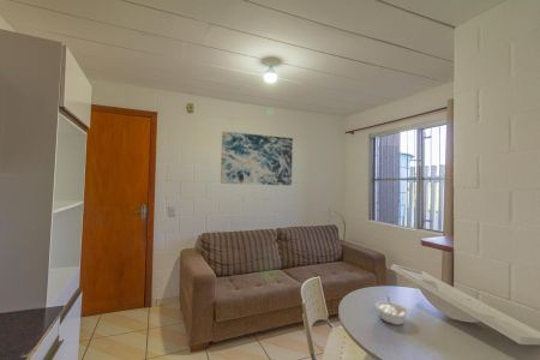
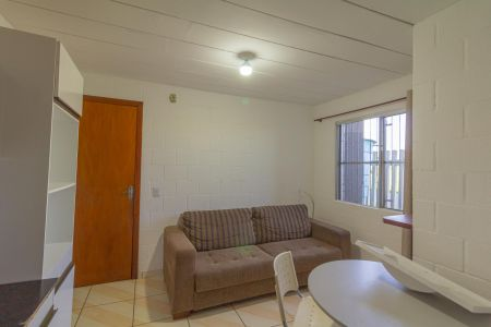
- legume [374,295,410,326]
- wall art [220,131,294,186]
